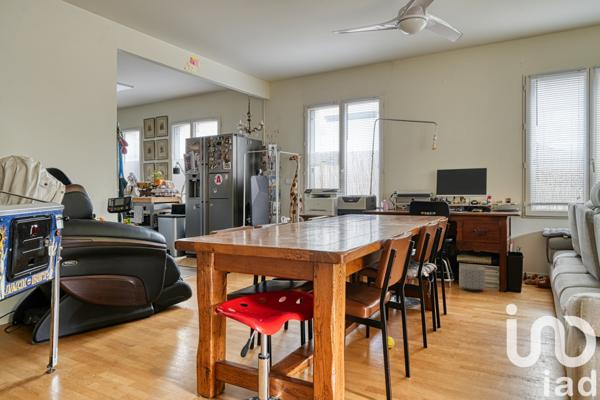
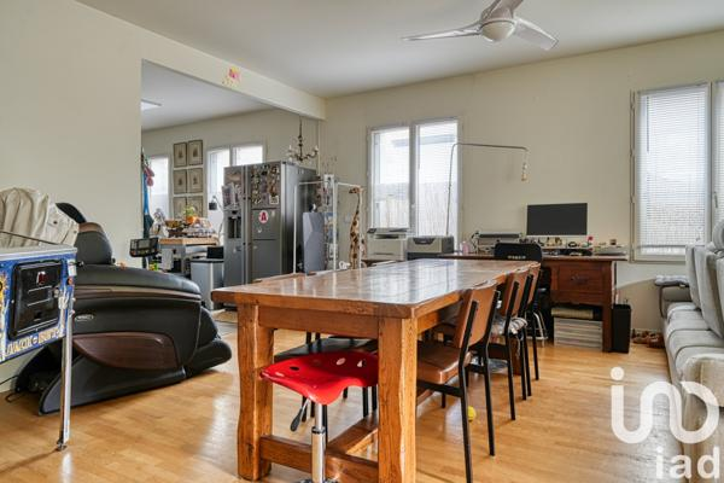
- planter [458,264,486,292]
